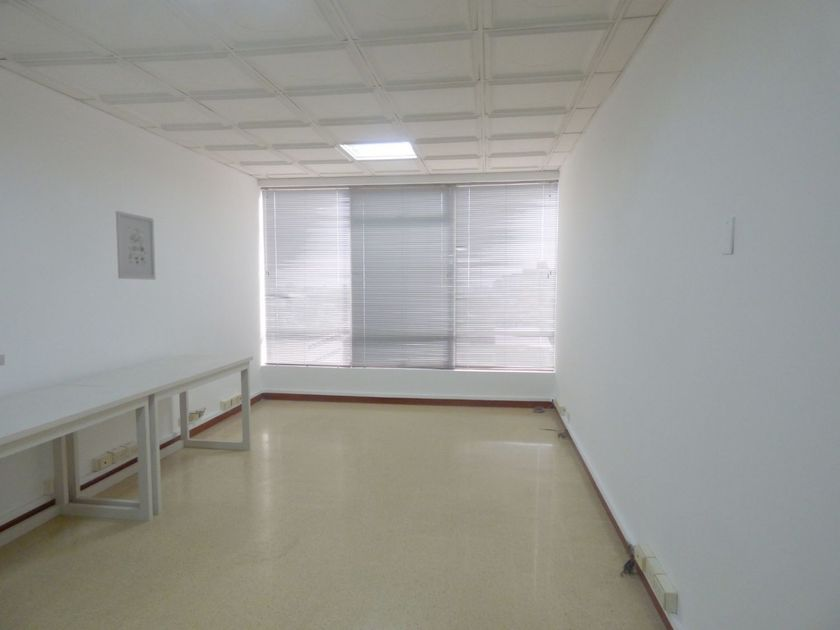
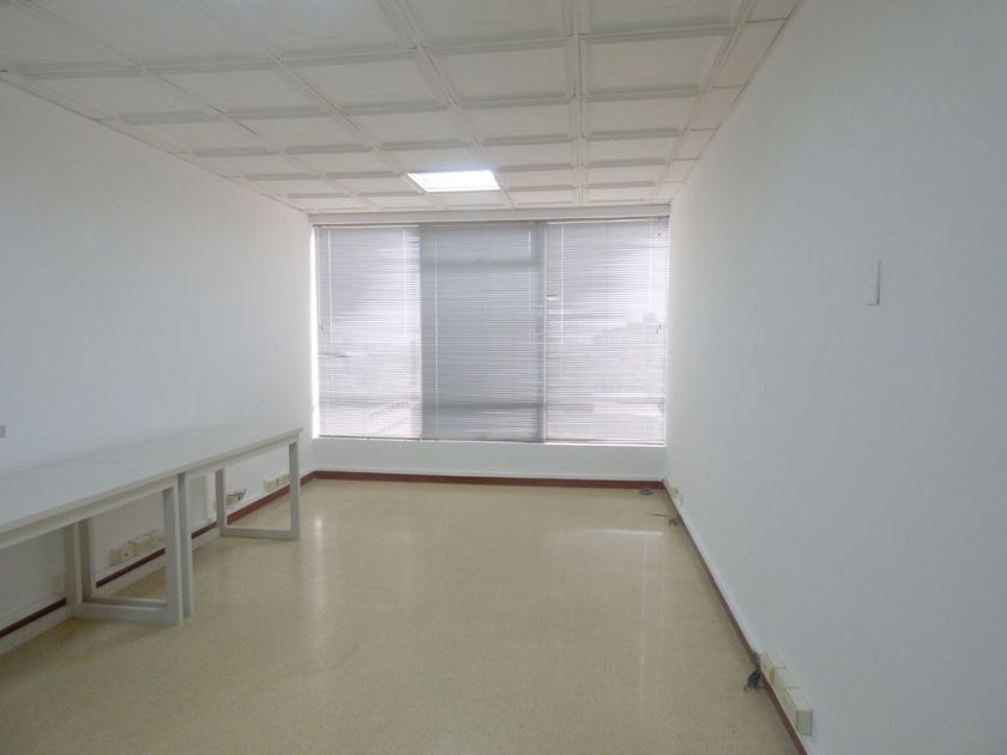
- wall art [115,210,157,281]
